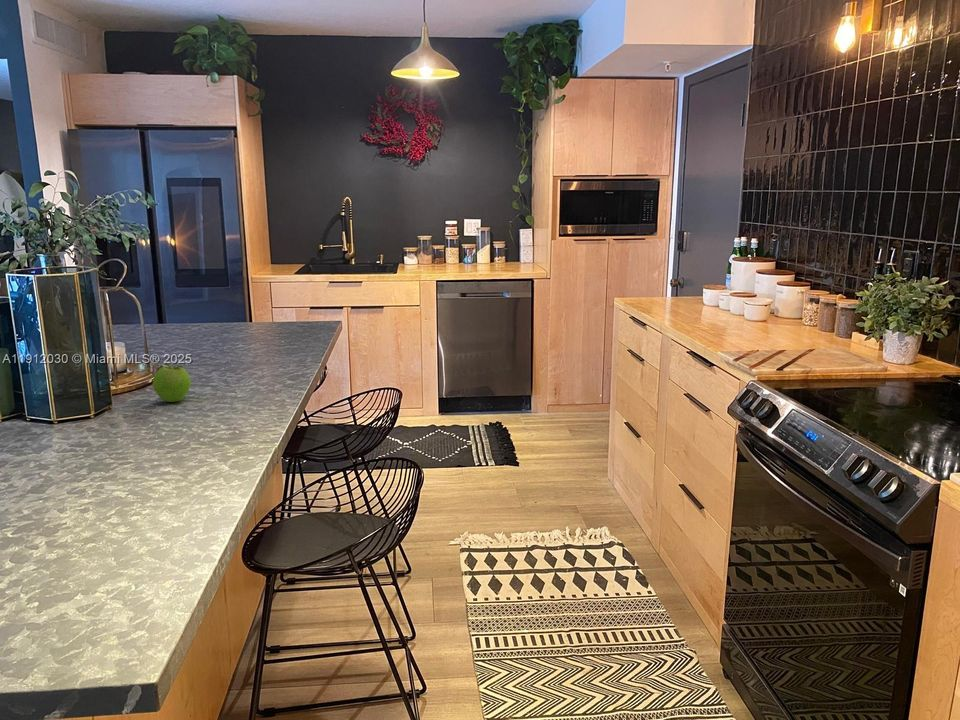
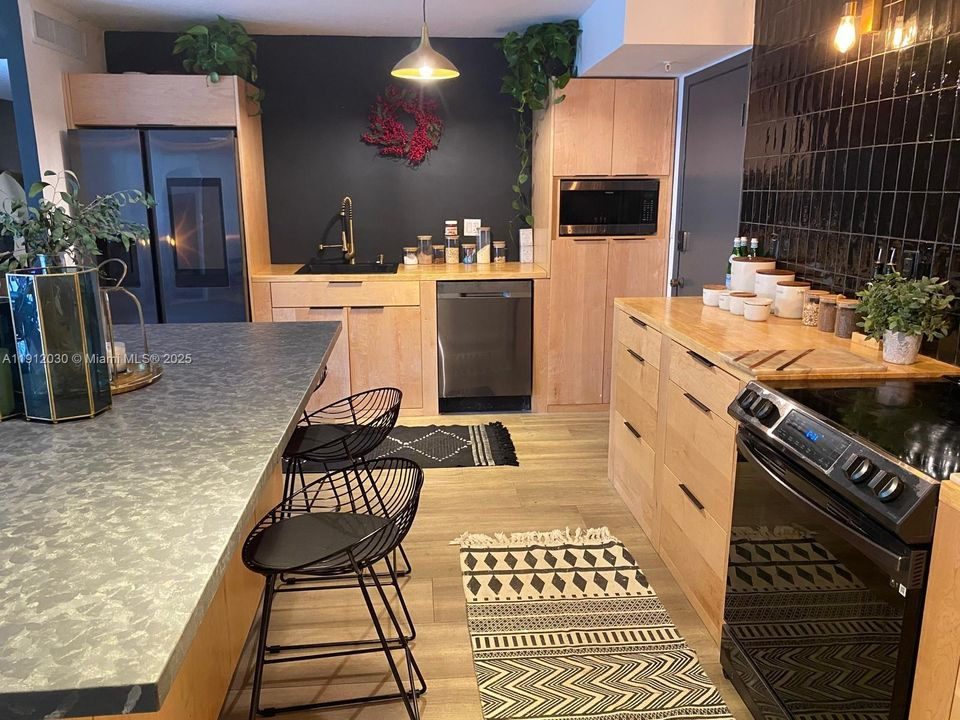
- fruit [152,362,192,403]
